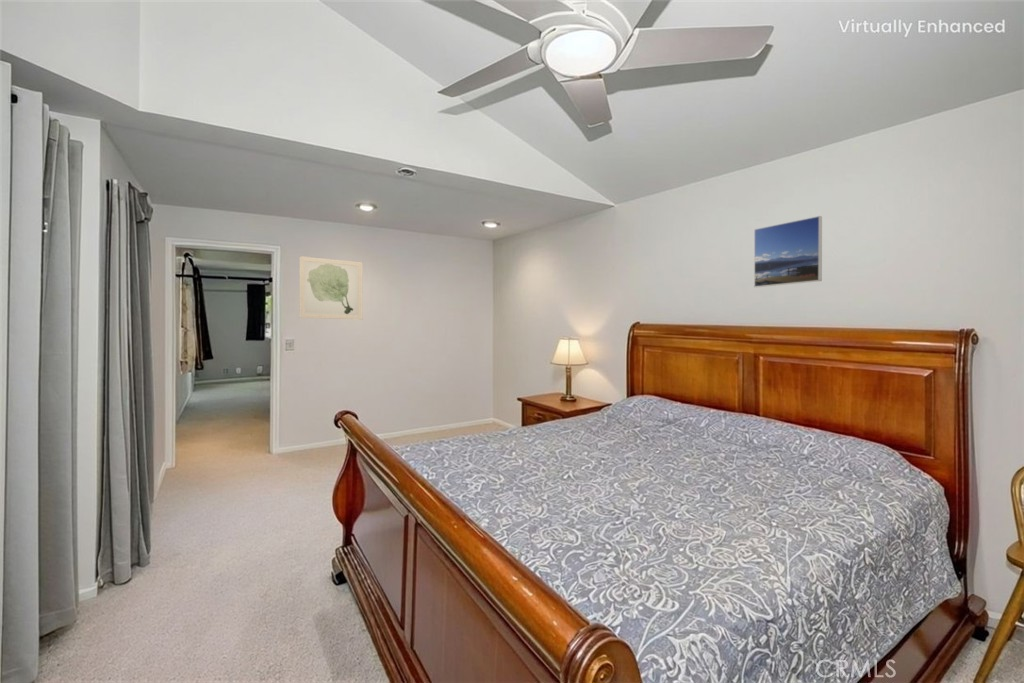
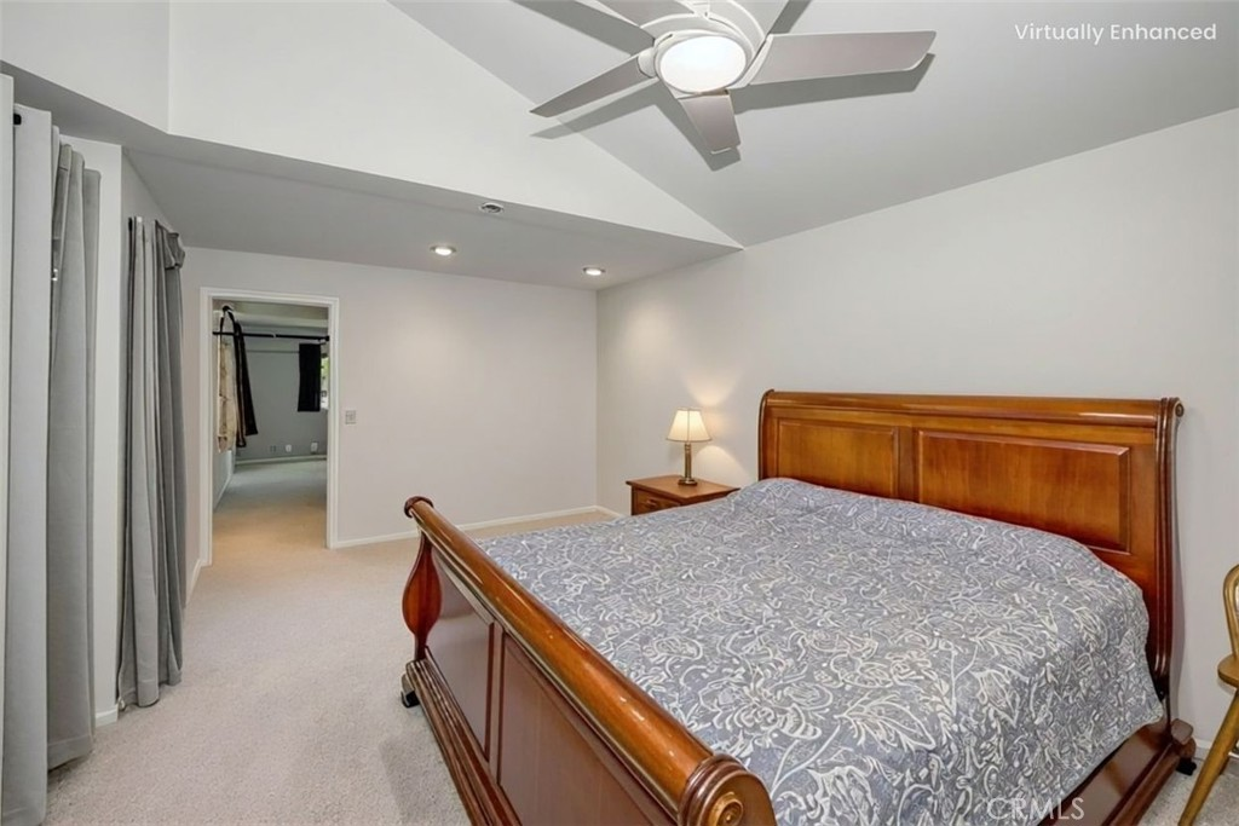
- wall art [298,255,364,321]
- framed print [753,215,823,288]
